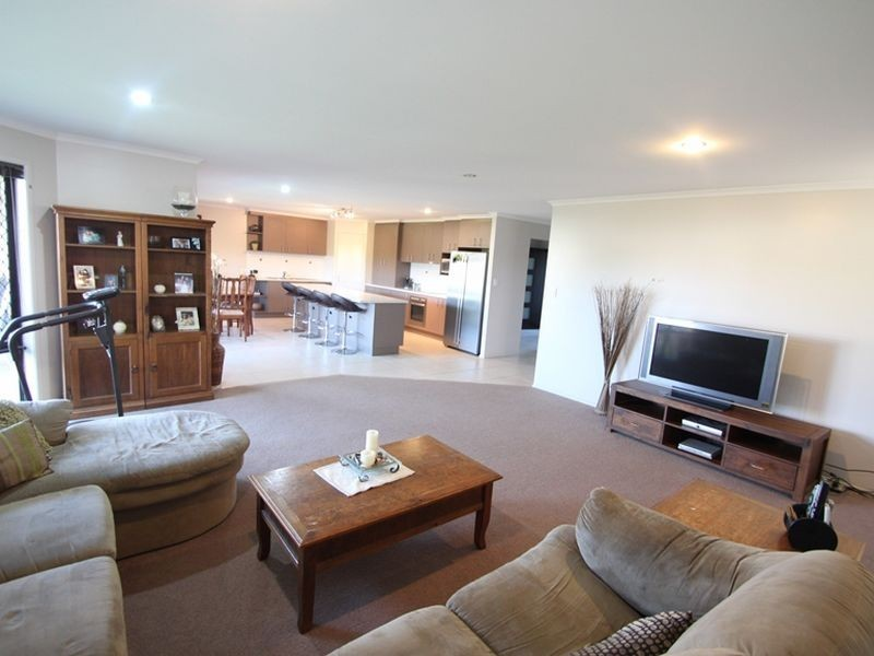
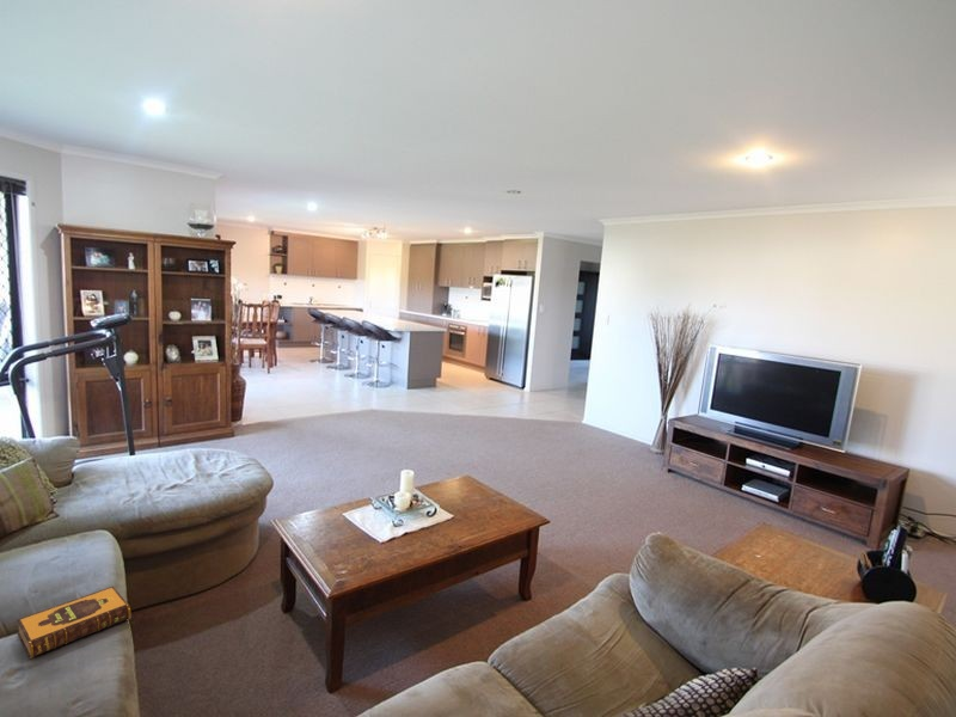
+ hardback book [16,586,133,660]
